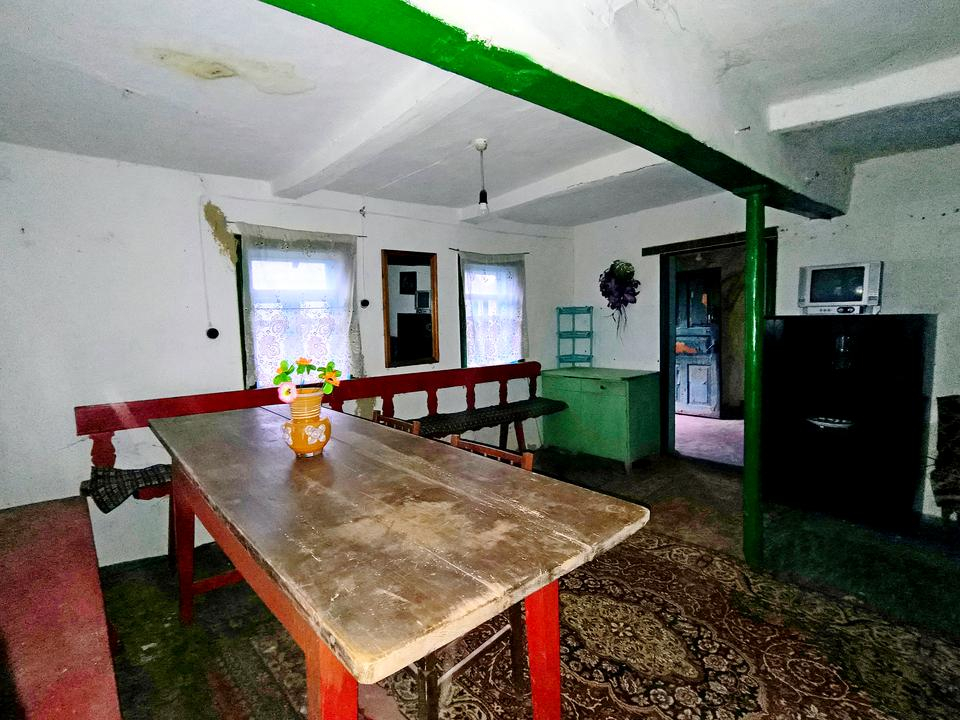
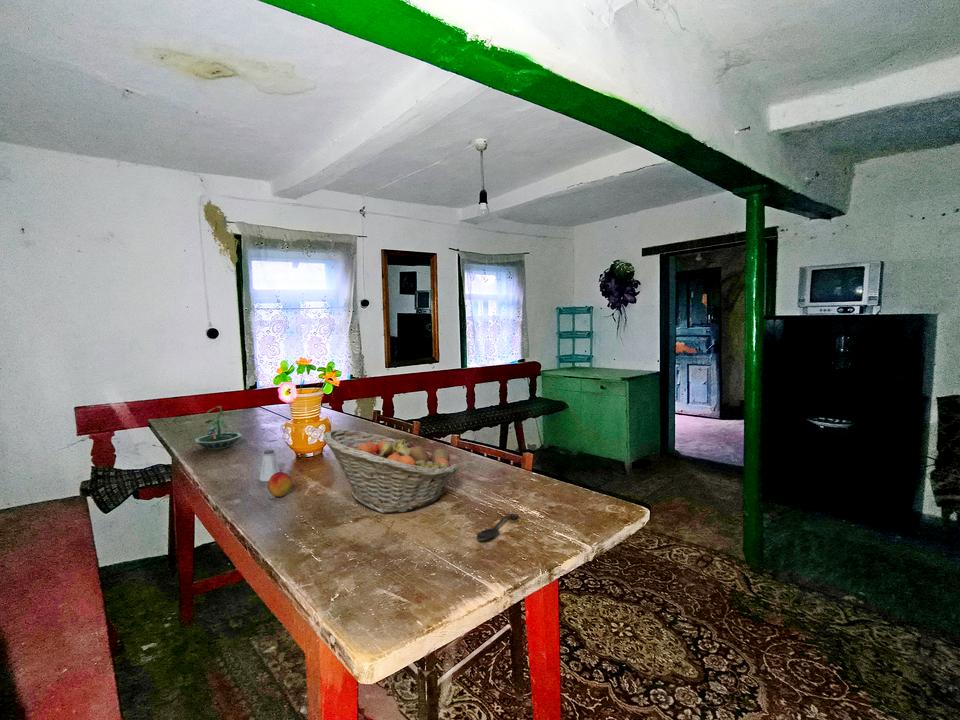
+ fruit basket [322,429,459,514]
+ peach [267,471,293,498]
+ spoon [475,513,520,541]
+ saltshaker [259,449,281,482]
+ terrarium [194,405,243,451]
